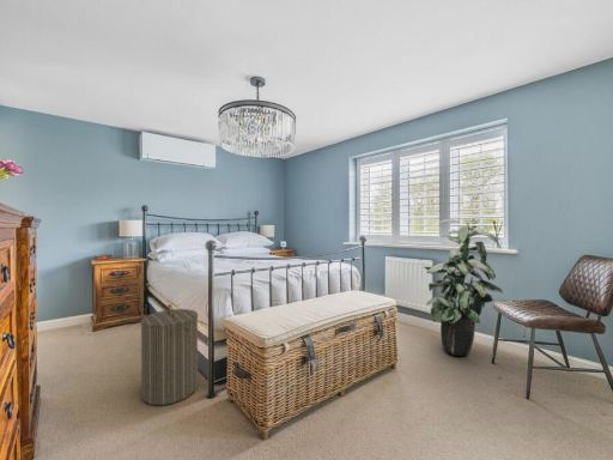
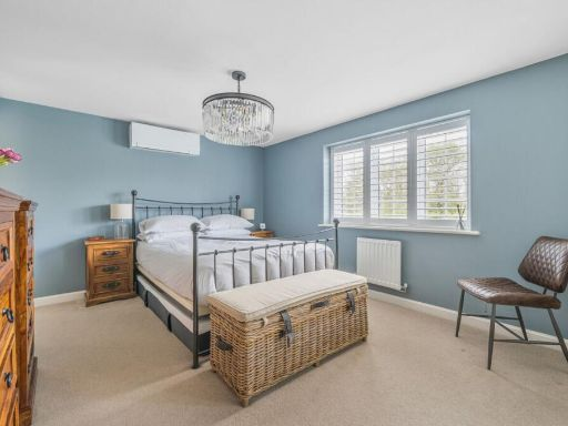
- laundry hamper [140,303,199,406]
- indoor plant [423,218,504,357]
